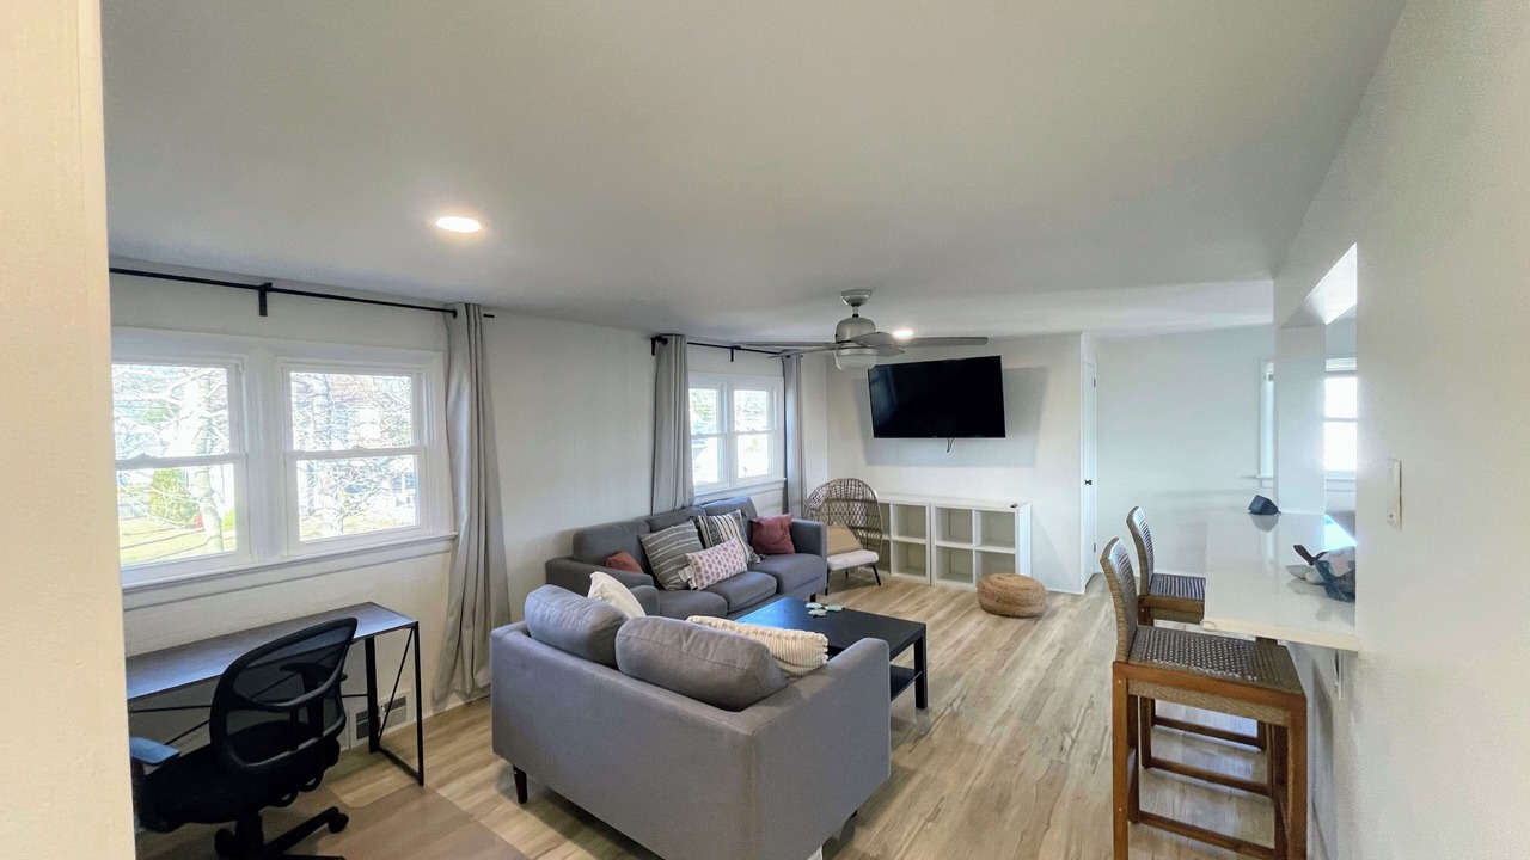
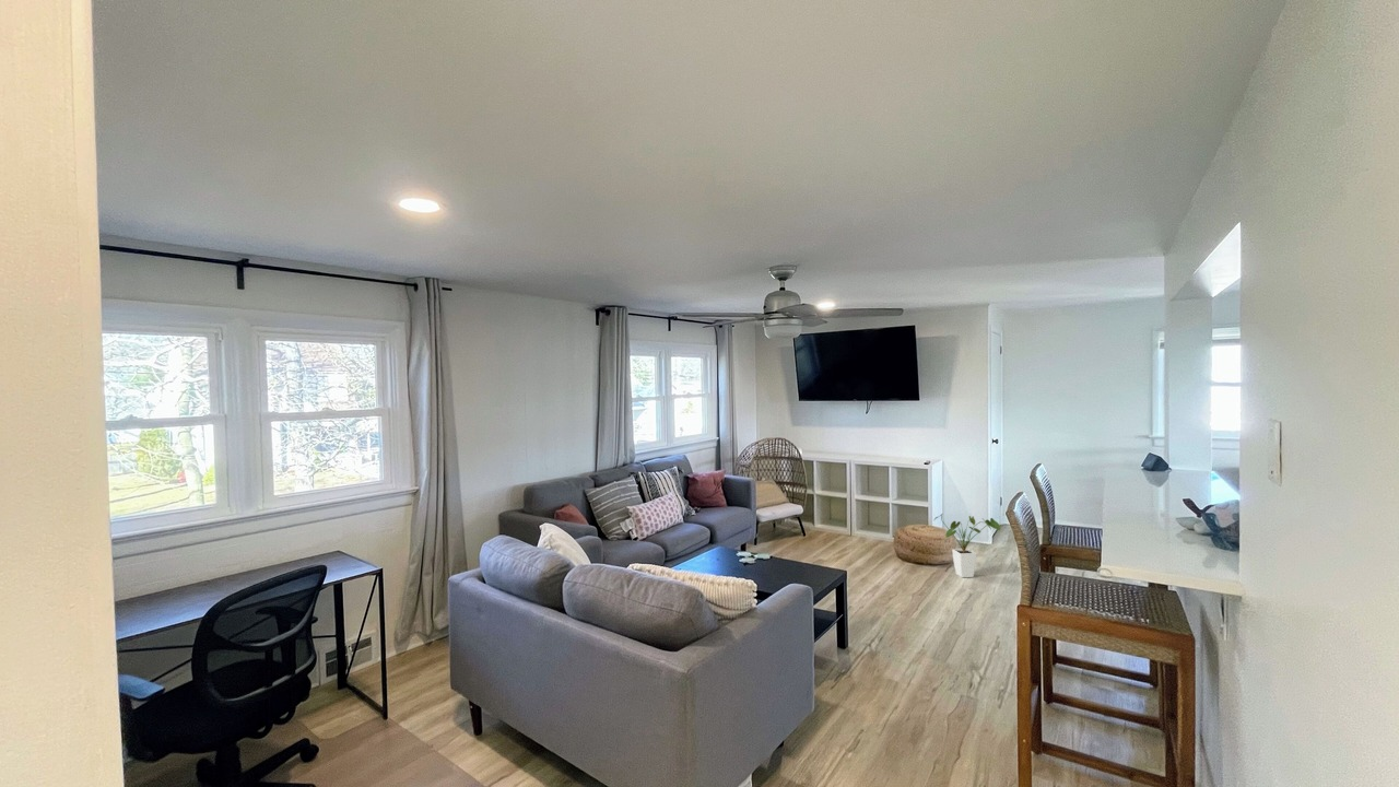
+ house plant [933,513,1001,578]
